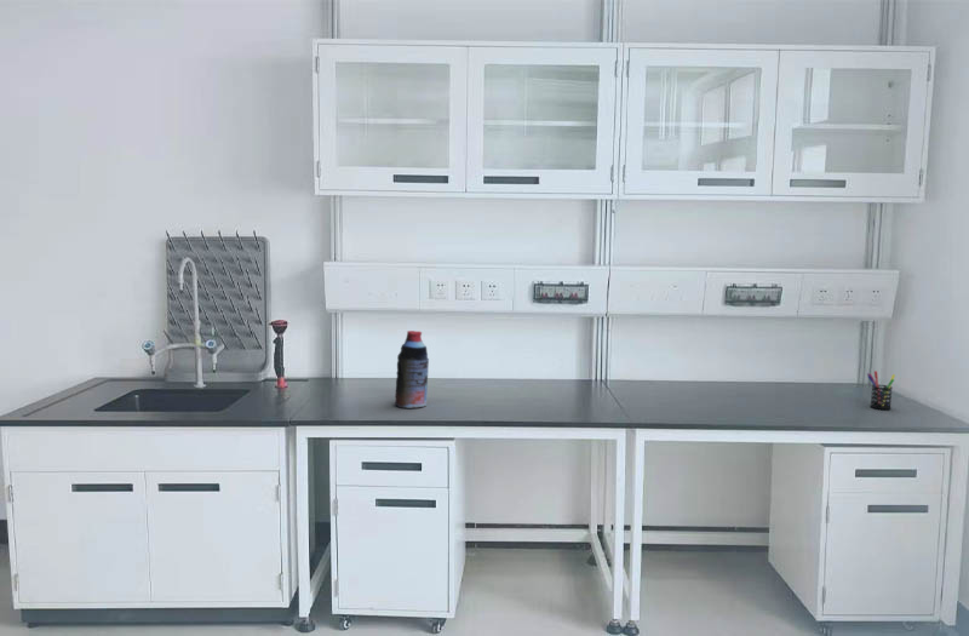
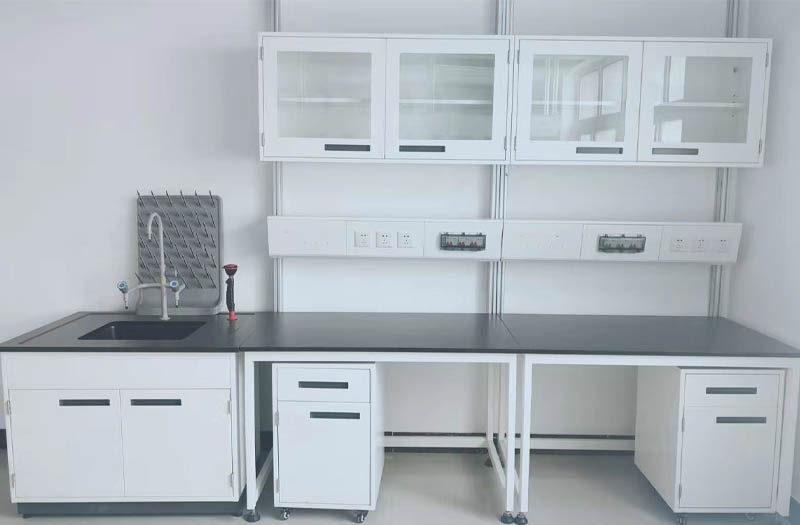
- bottle [392,330,430,409]
- pen holder [866,369,896,411]
